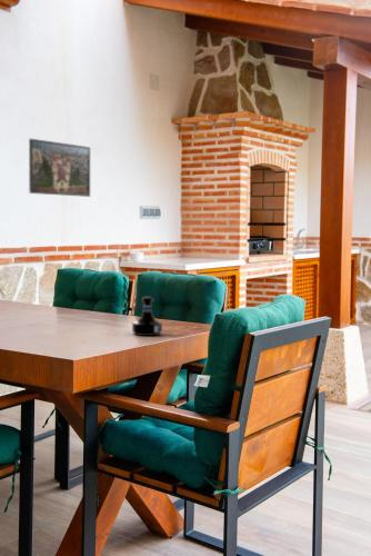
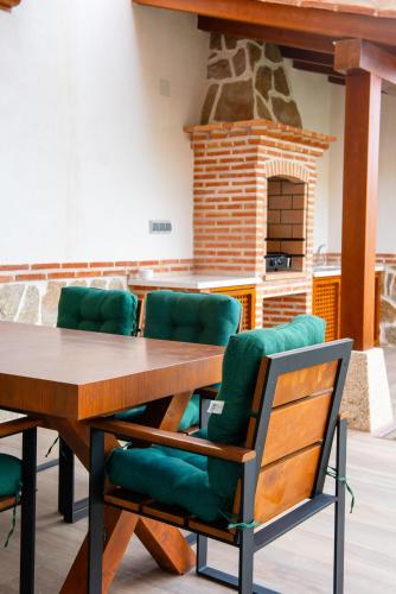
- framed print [28,138,91,198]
- tequila bottle [131,296,163,337]
